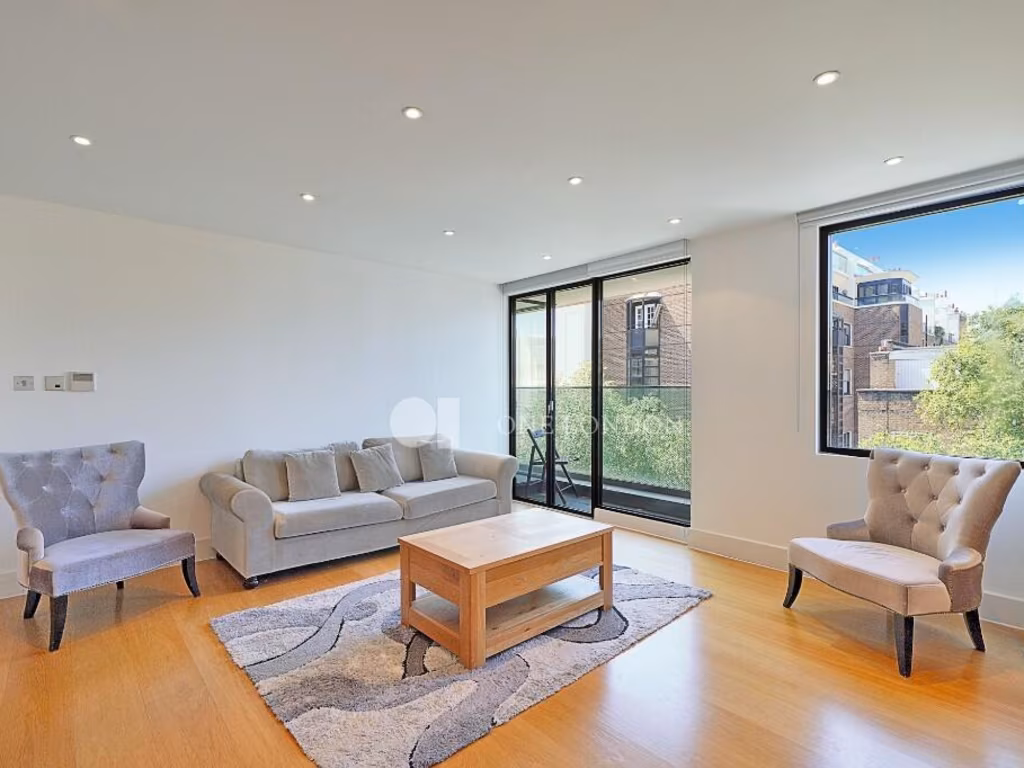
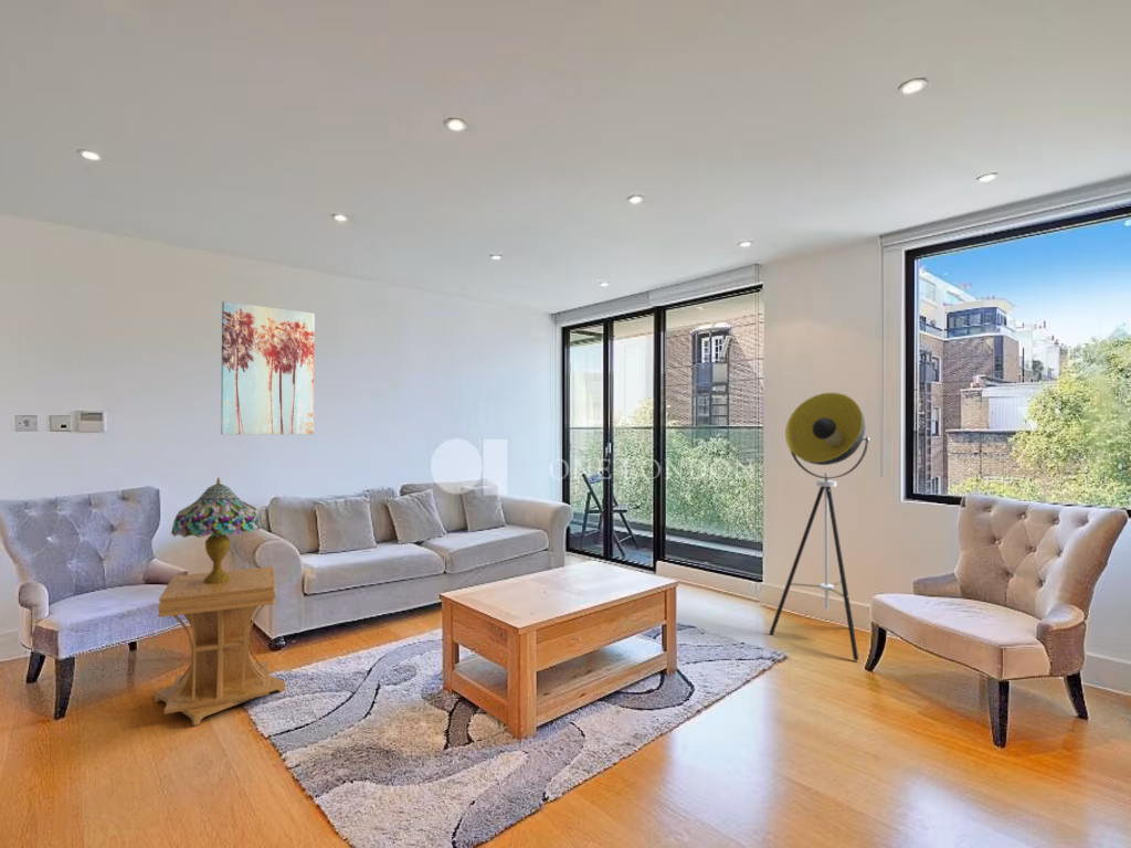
+ floor lamp [769,392,871,661]
+ table lamp [170,476,263,584]
+ wall art [220,300,316,435]
+ side table [154,565,286,727]
